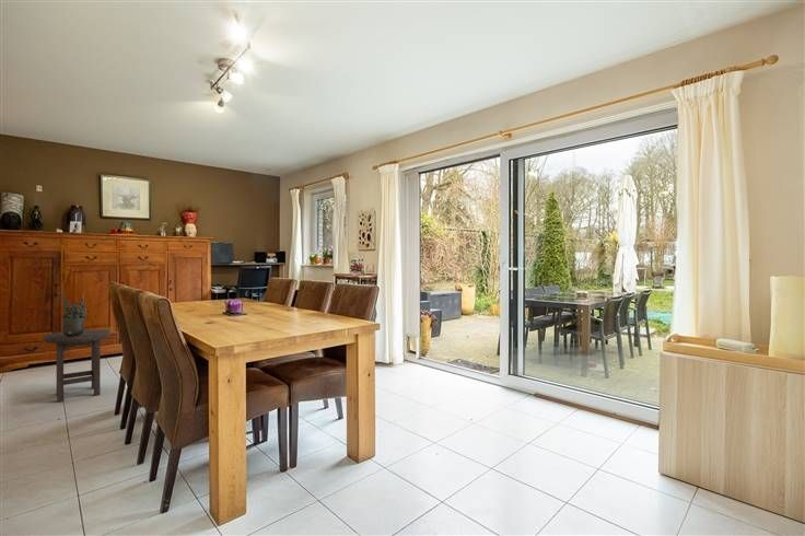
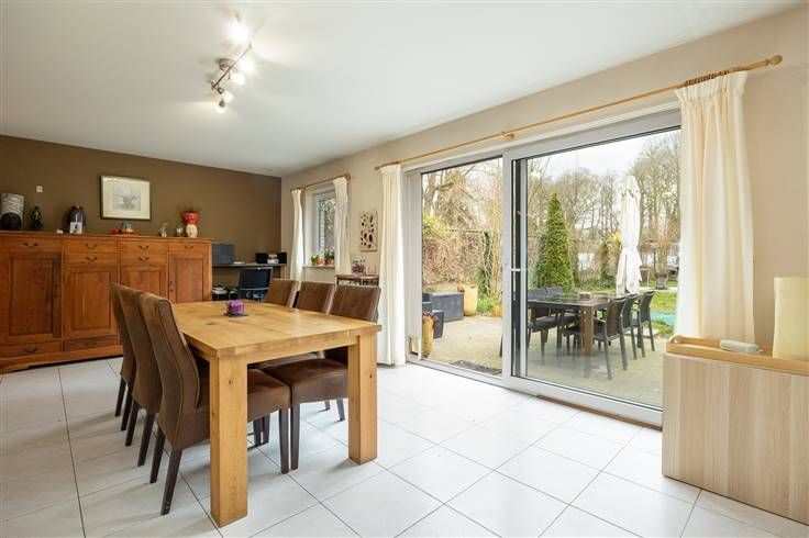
- stool [42,328,112,403]
- potted plant [57,291,90,336]
